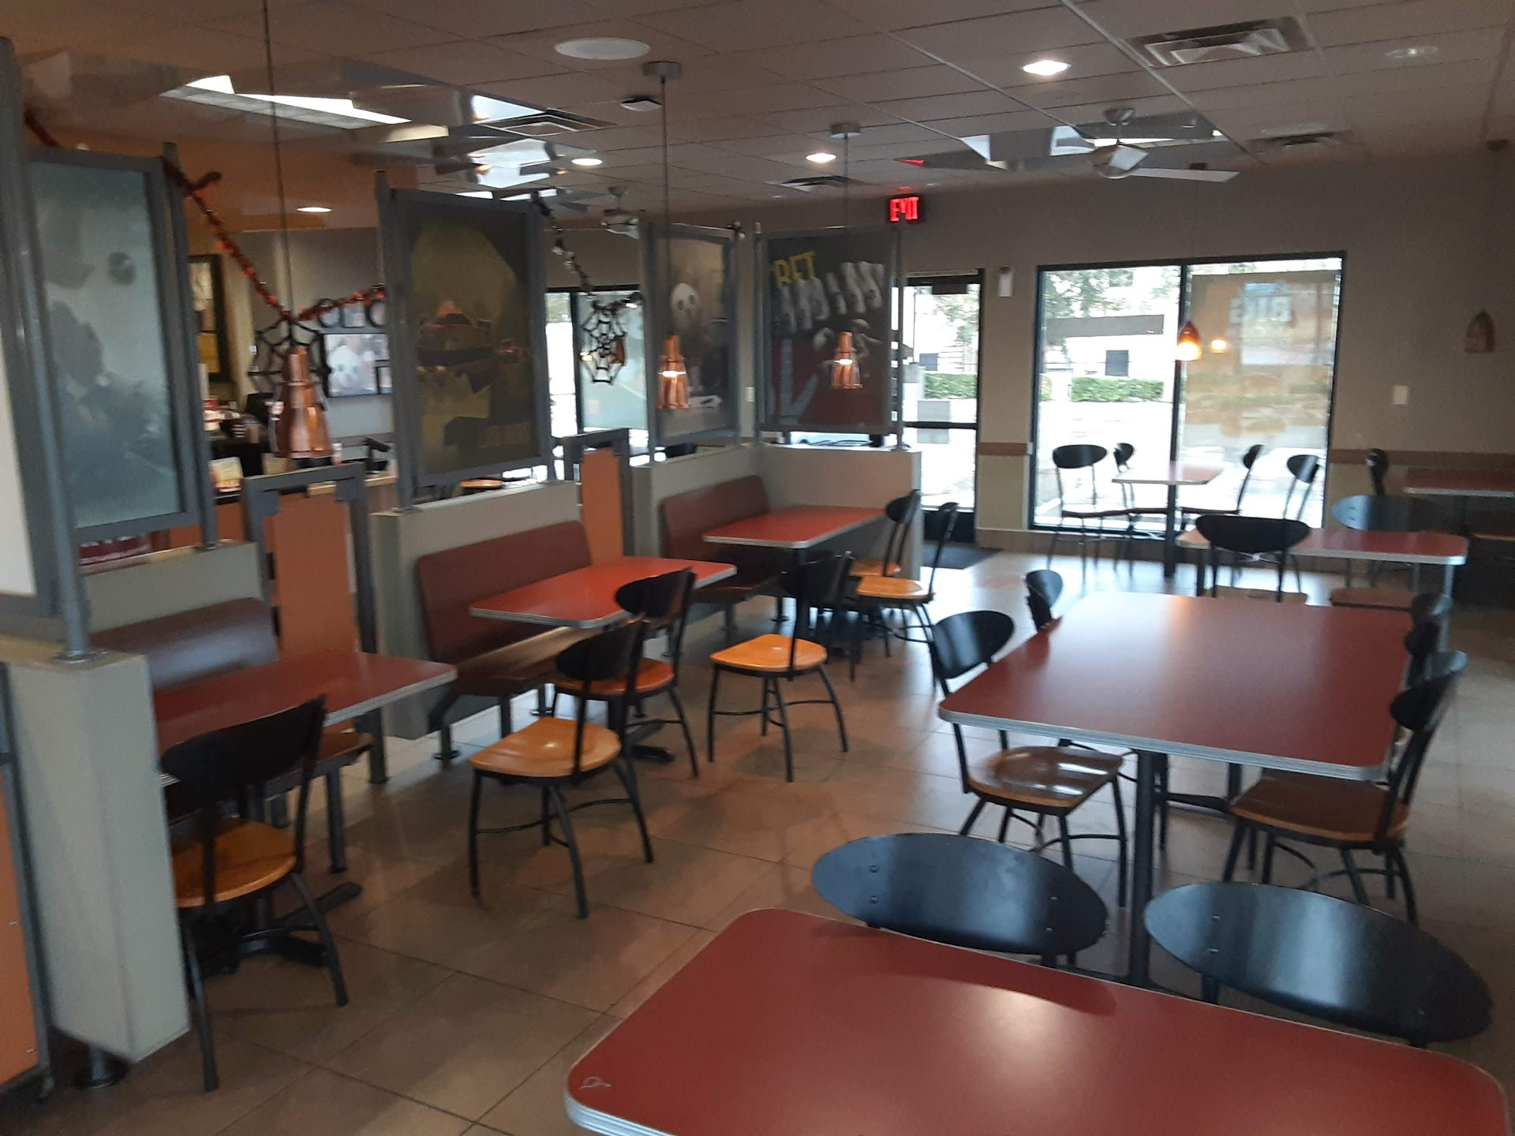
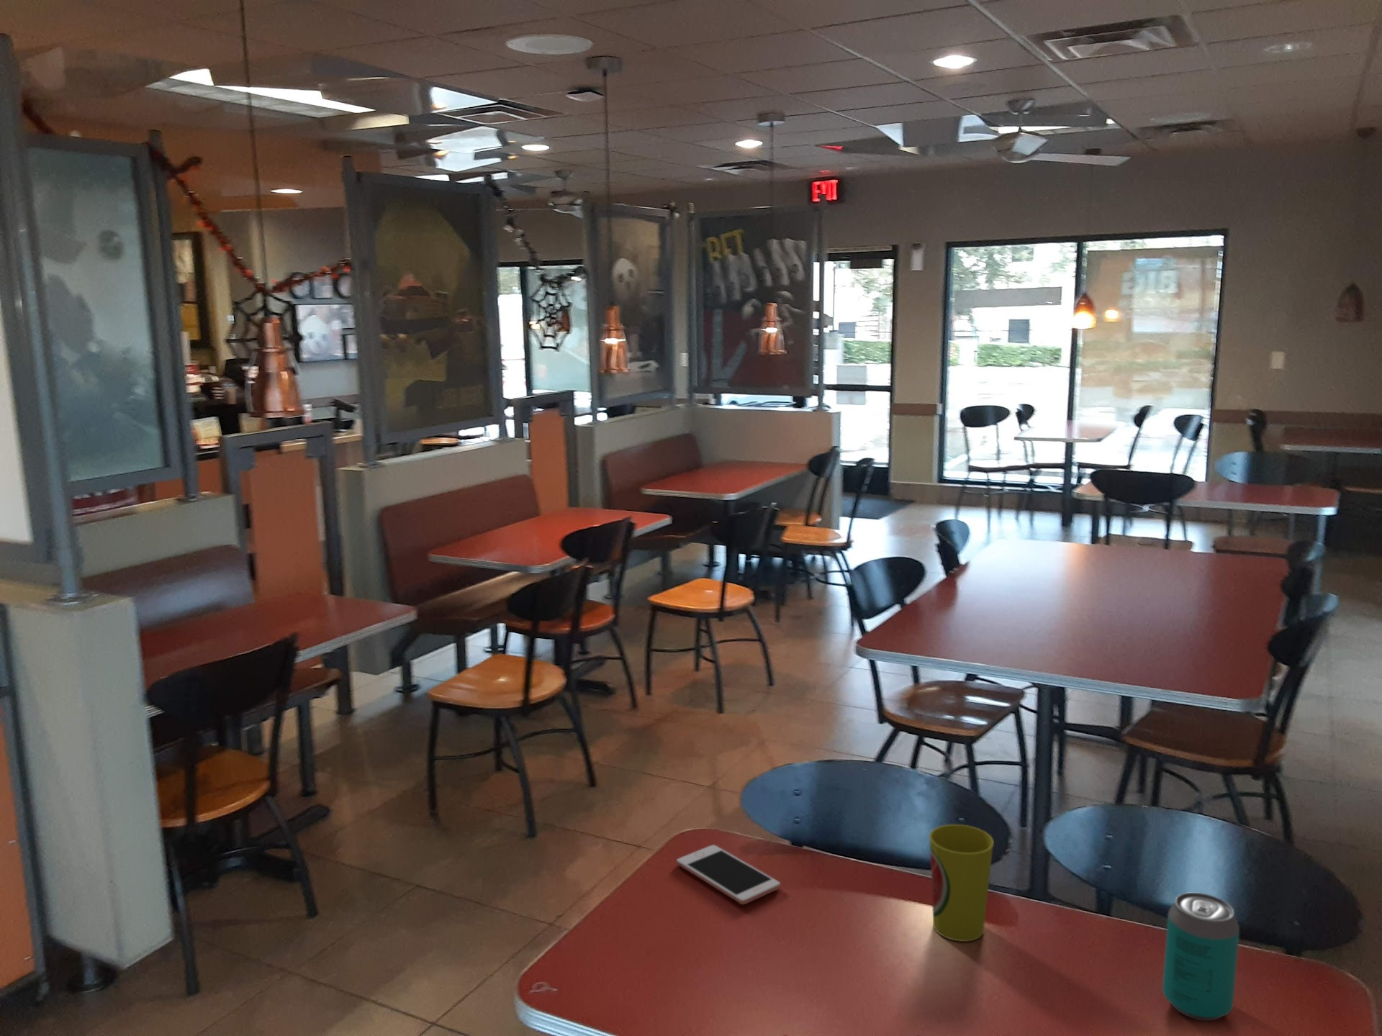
+ cell phone [676,844,781,905]
+ cup [928,824,995,941]
+ beverage can [1162,892,1241,1022]
